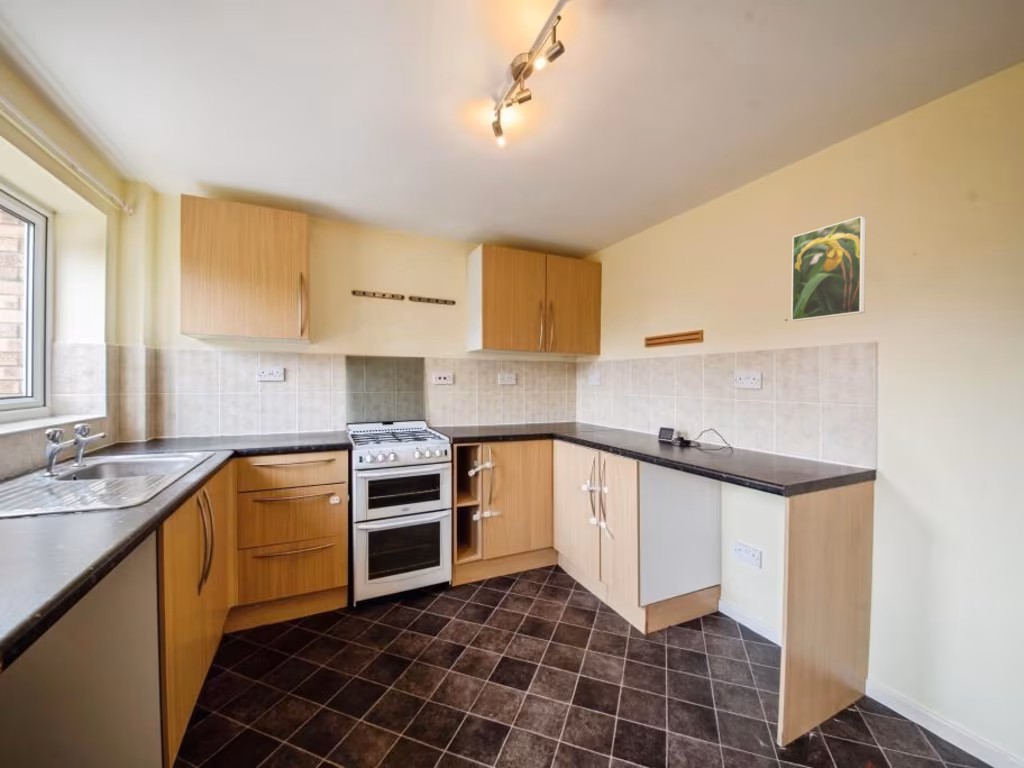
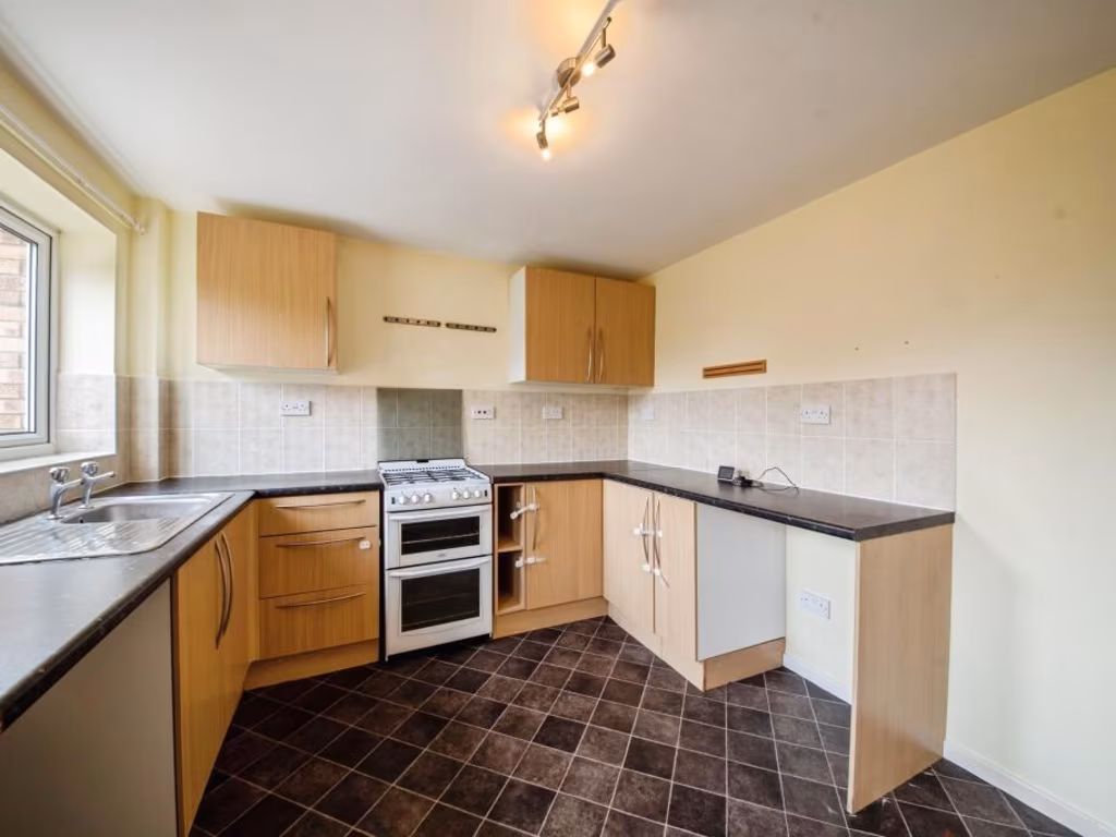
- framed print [790,215,867,322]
